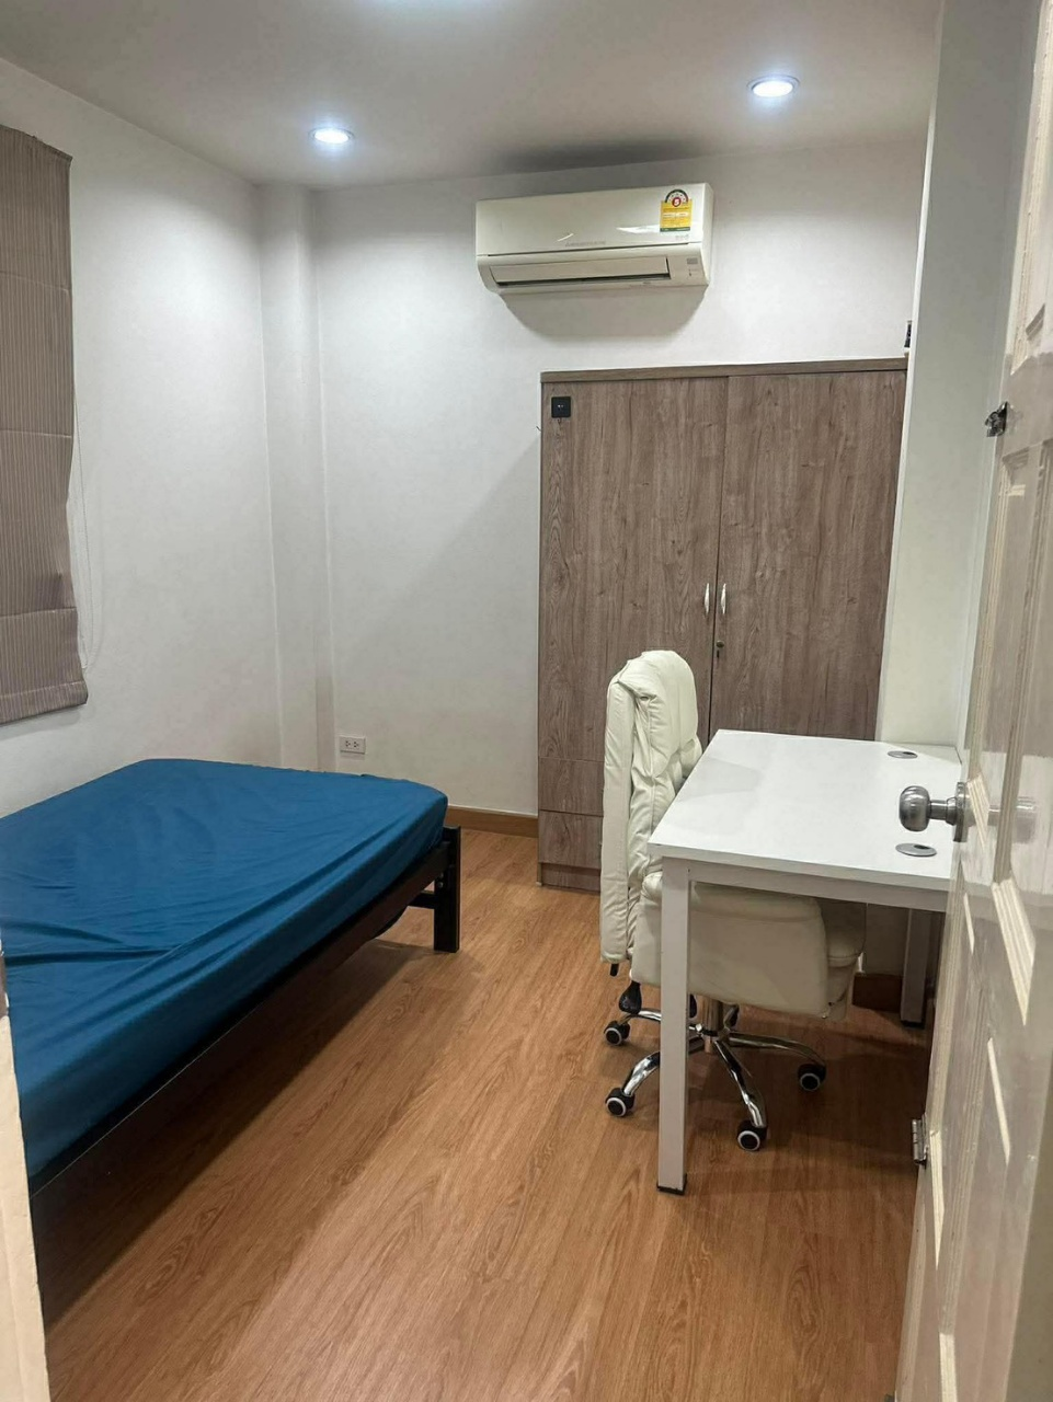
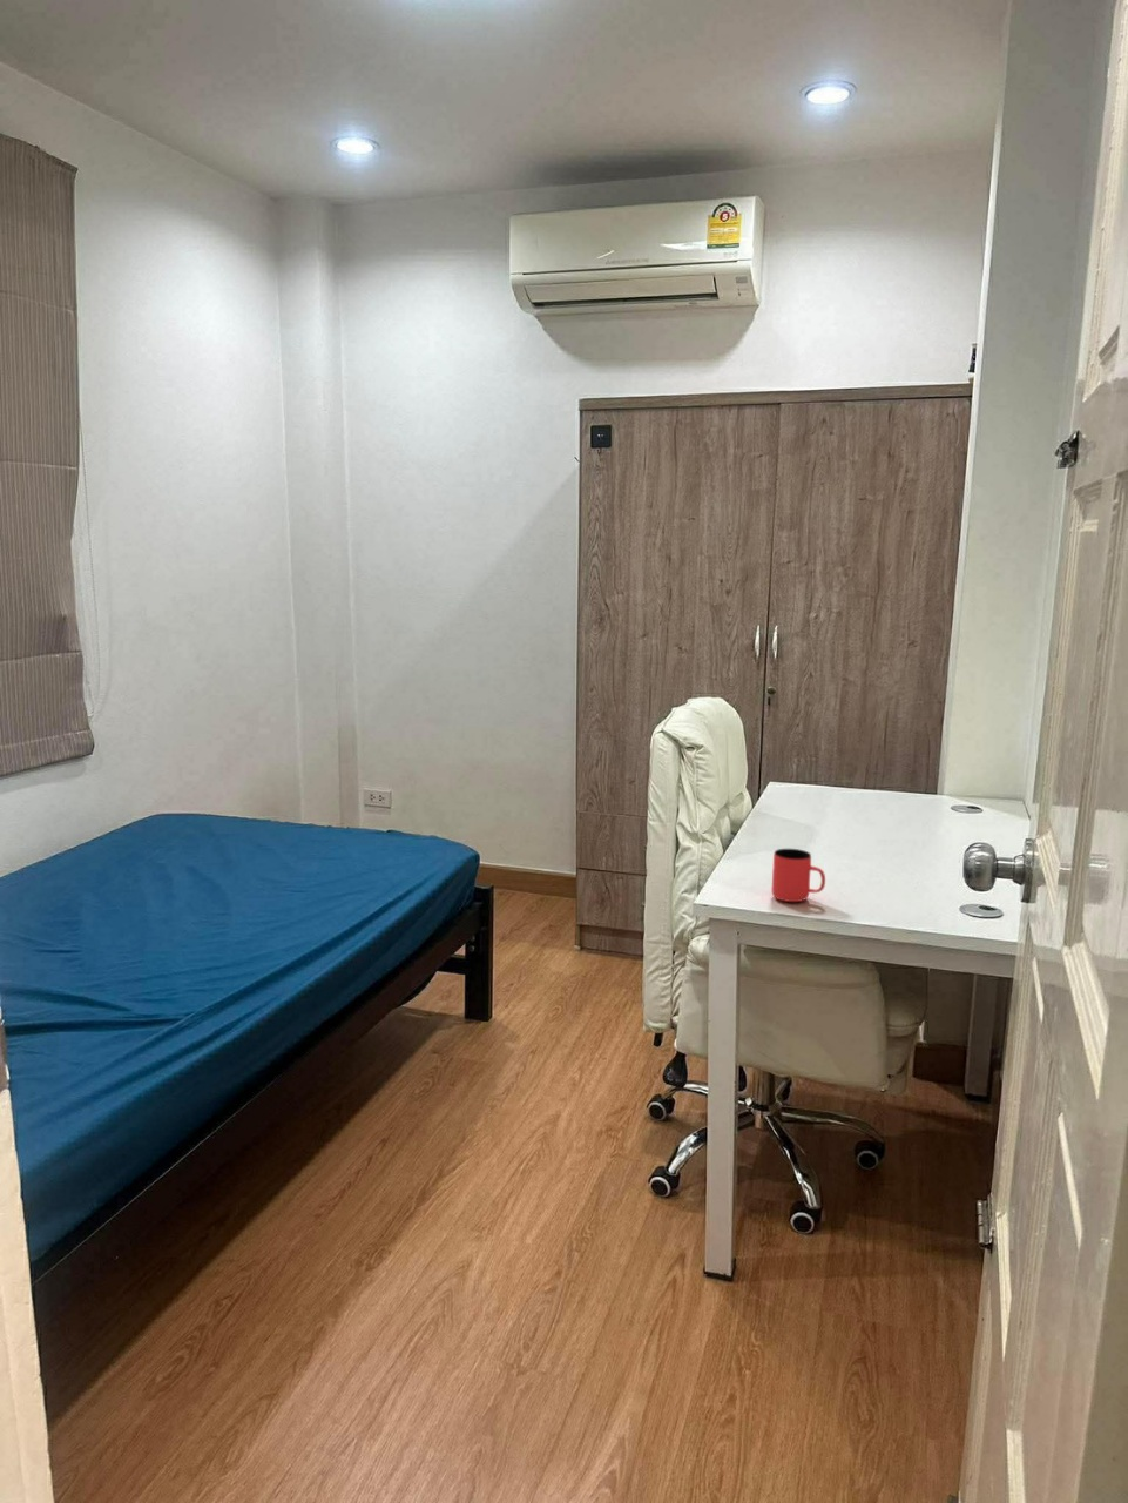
+ cup [770,848,826,903]
